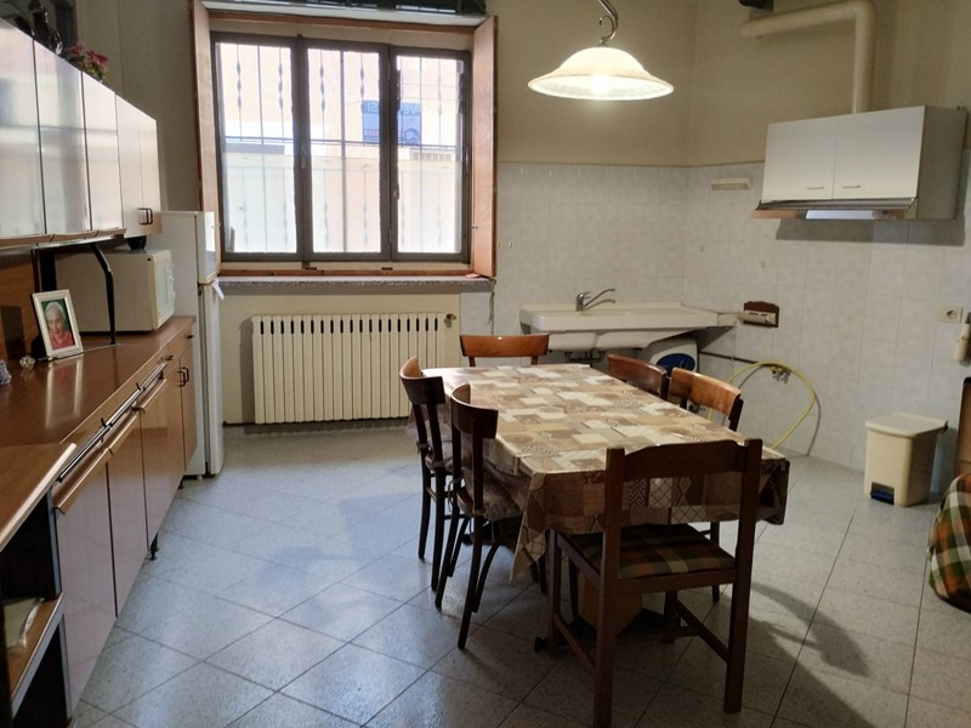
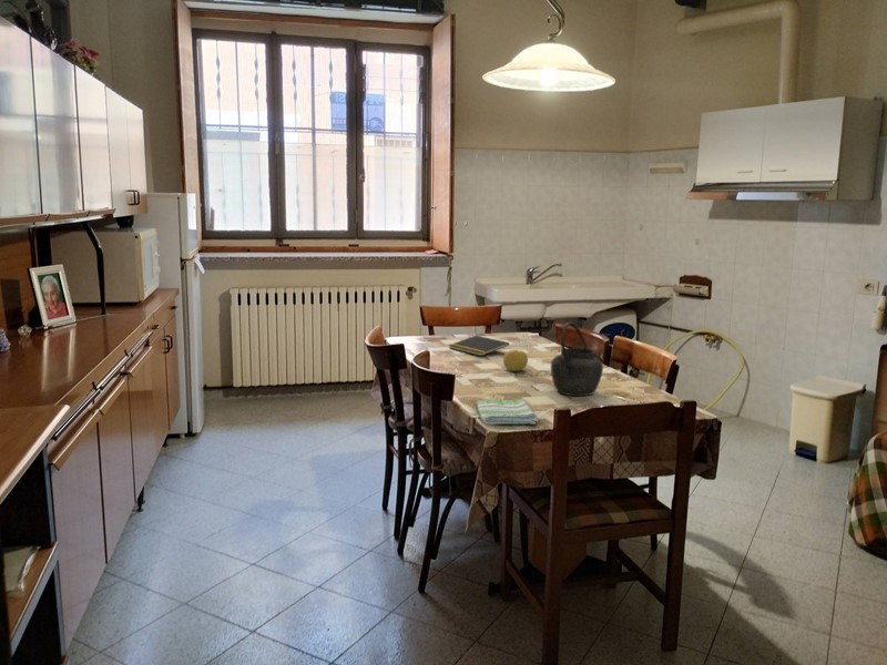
+ kettle [550,321,604,397]
+ dish towel [476,398,539,426]
+ notepad [448,335,510,357]
+ fruit [502,349,529,372]
